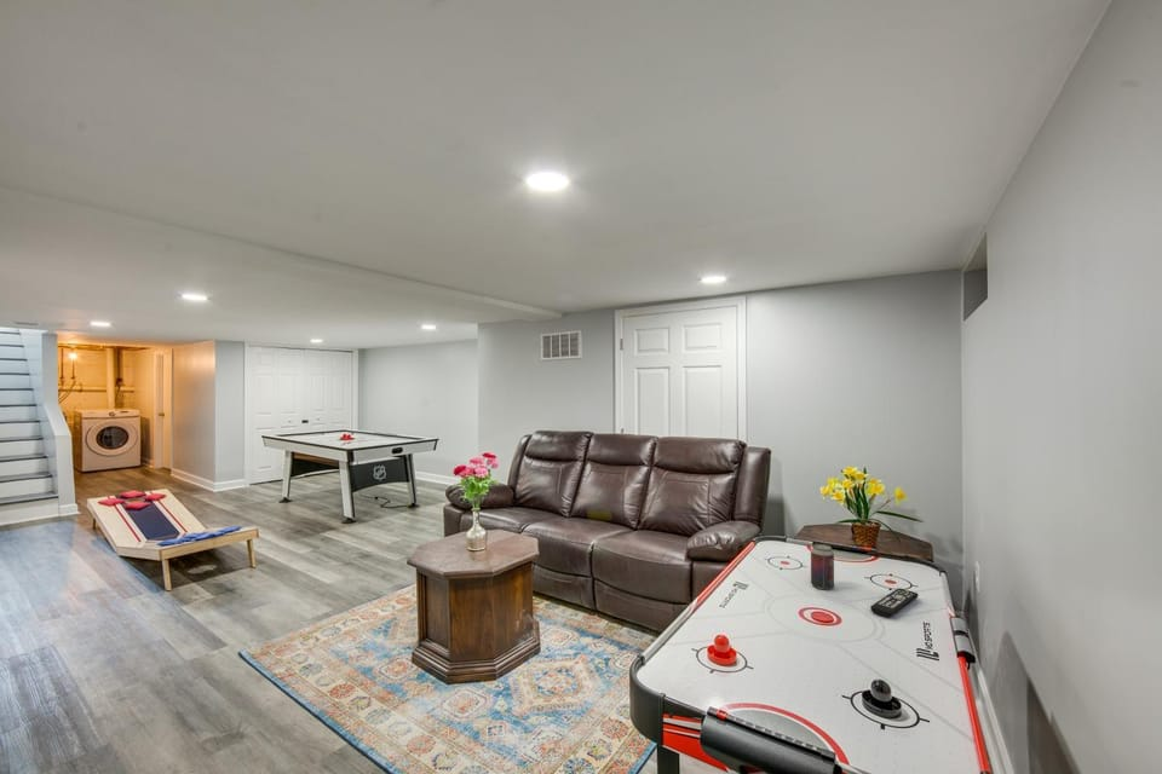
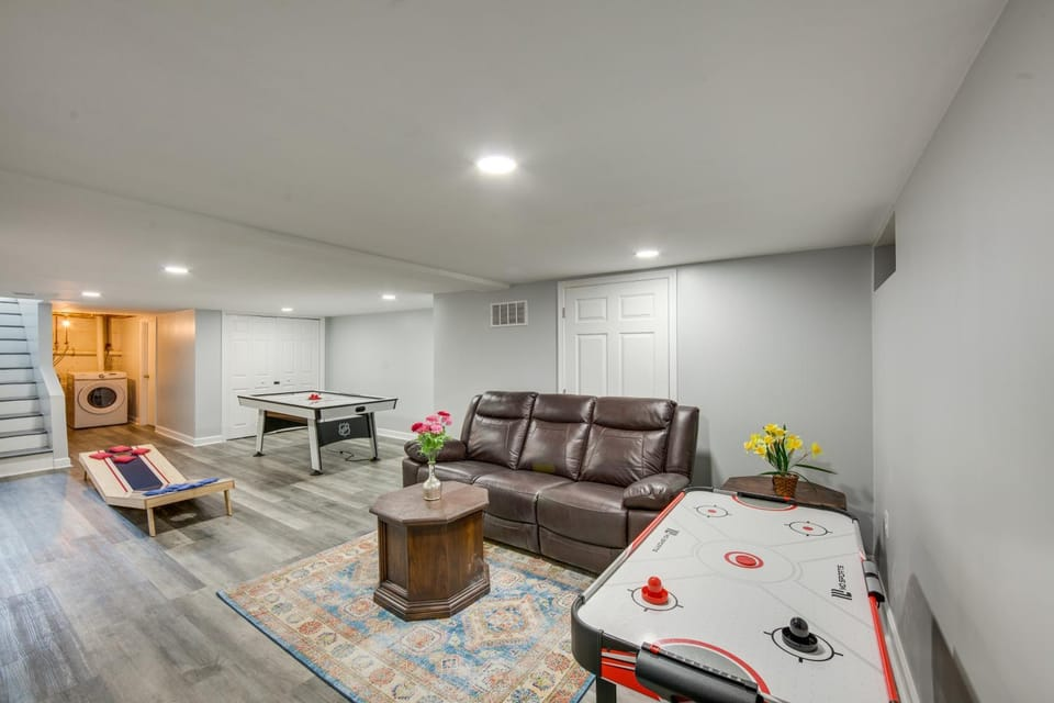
- remote control [869,588,920,619]
- beverage can [810,543,835,591]
